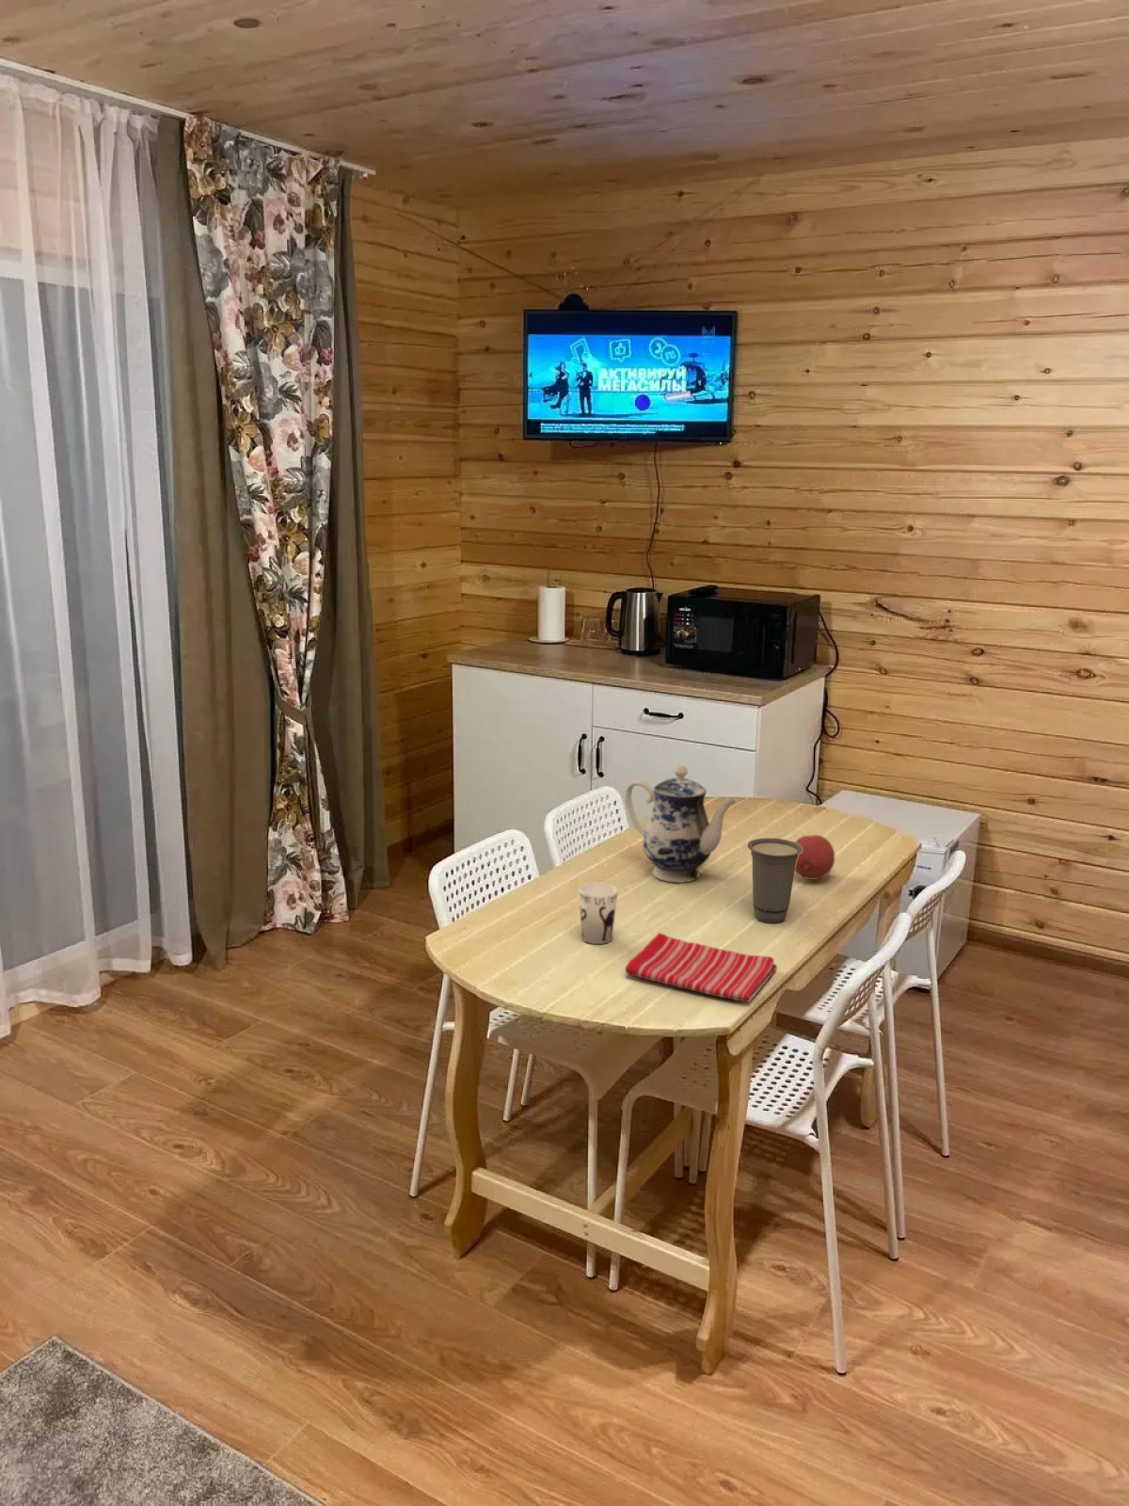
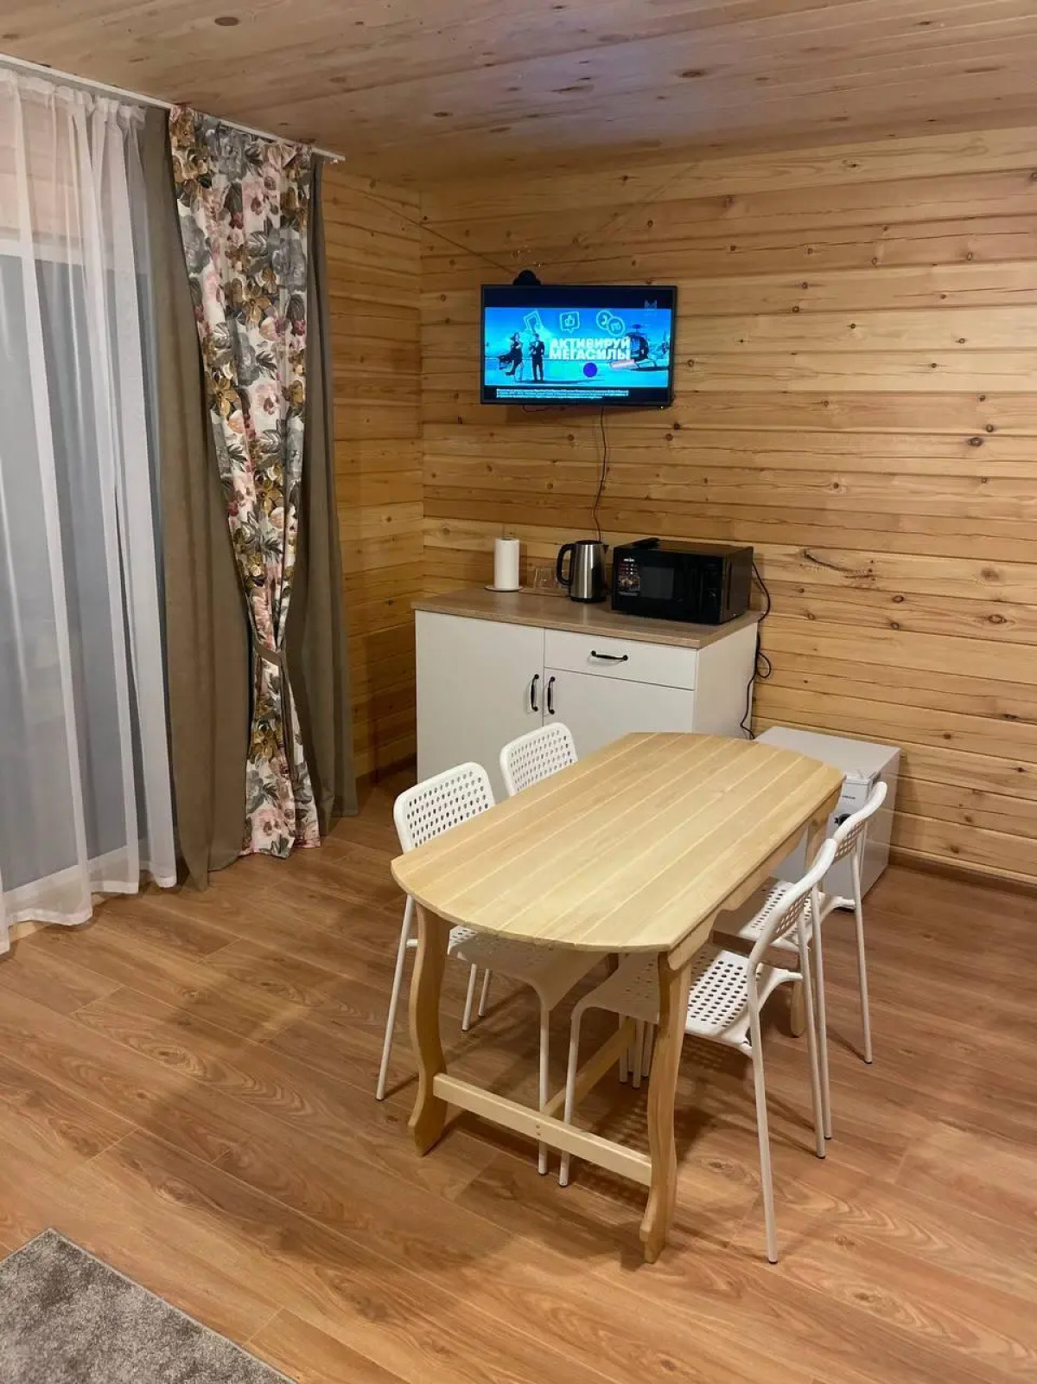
- fruit [795,834,835,880]
- dish towel [625,932,778,1002]
- cup [578,881,619,945]
- teapot [624,764,738,883]
- cup [747,837,803,924]
